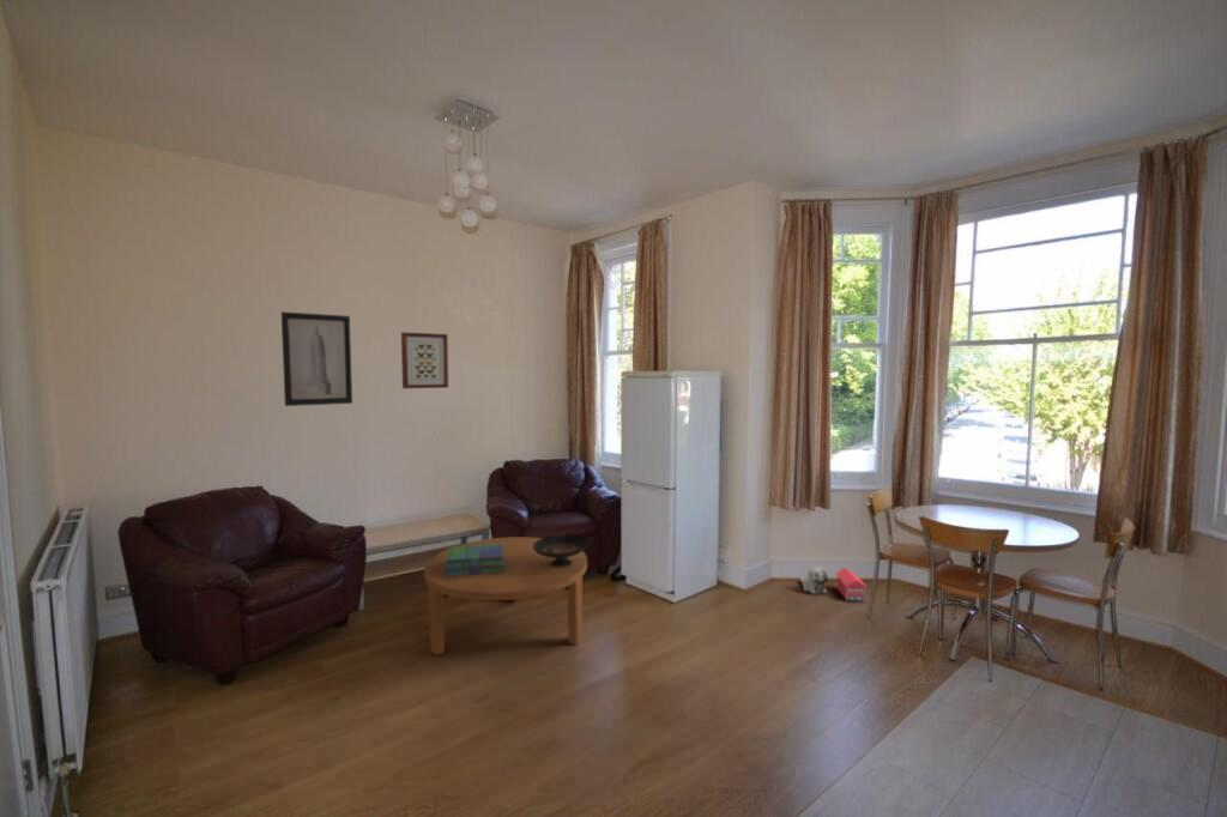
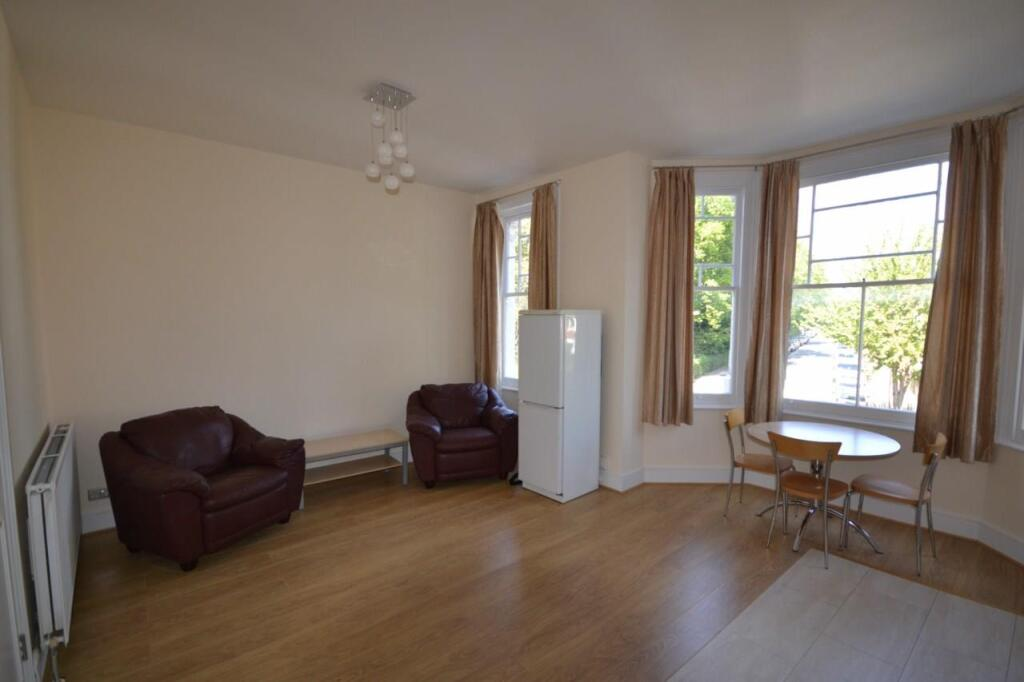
- decorative bowl [533,532,590,567]
- stack of books [443,544,506,576]
- toy house [834,567,869,601]
- coffee table [423,535,588,656]
- plush toy [799,565,829,595]
- wall art [280,310,353,407]
- wall art [400,331,449,389]
